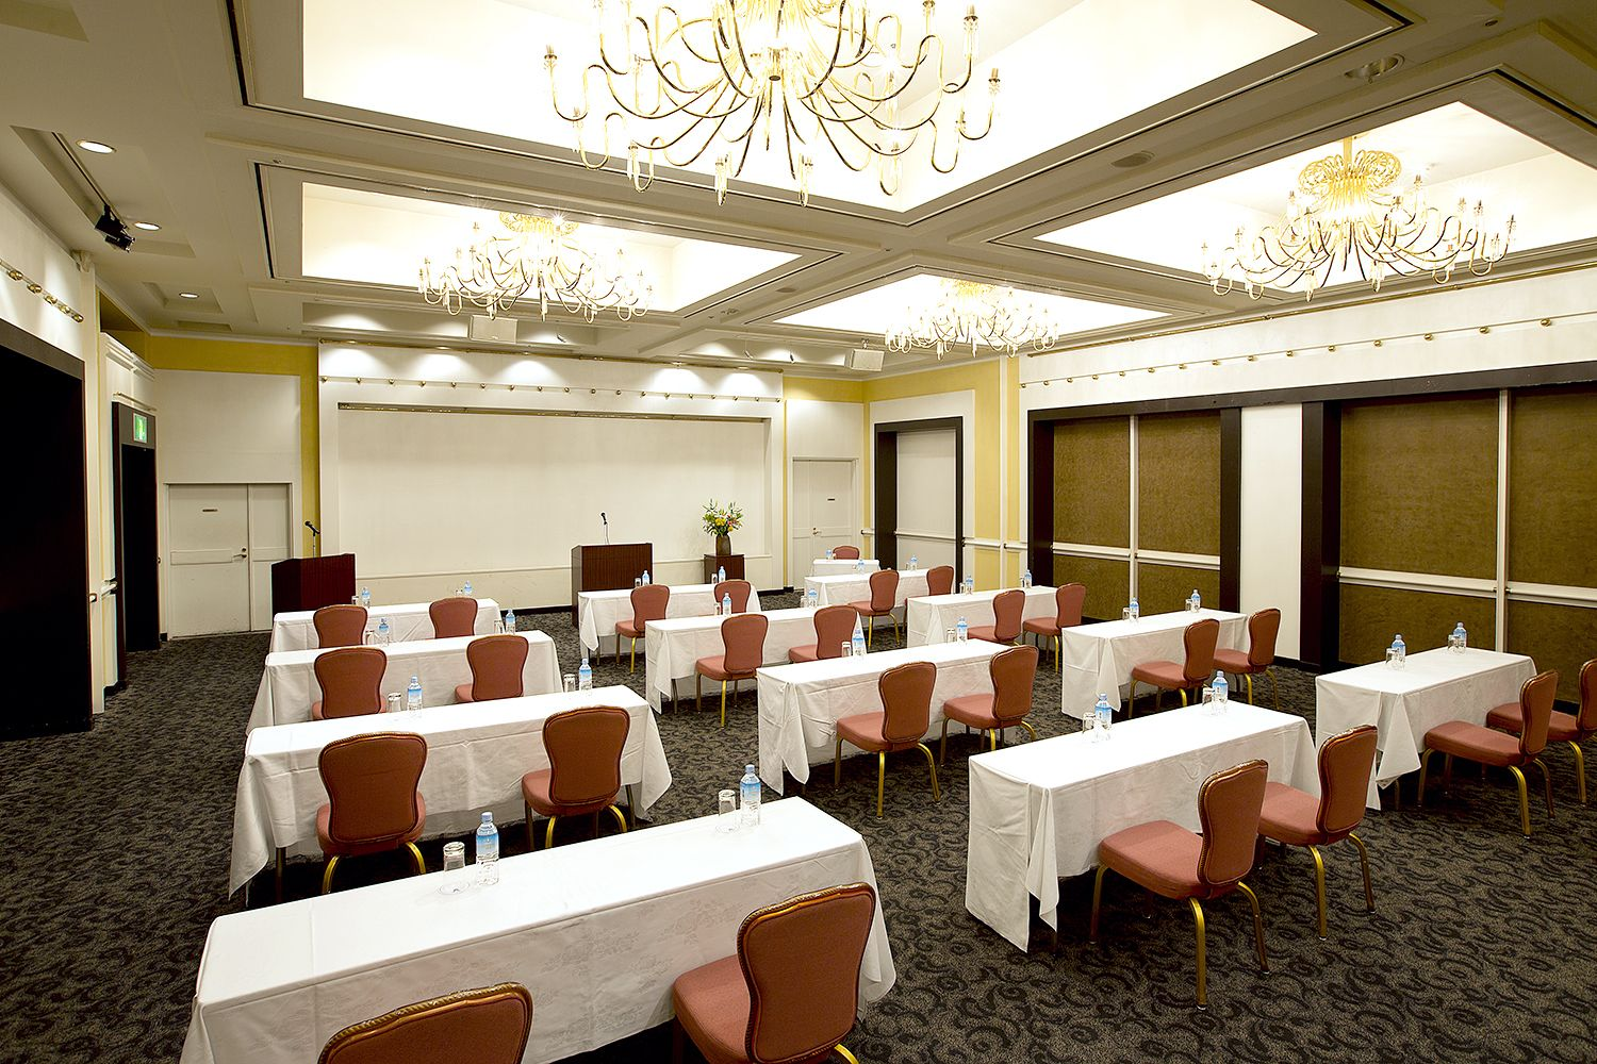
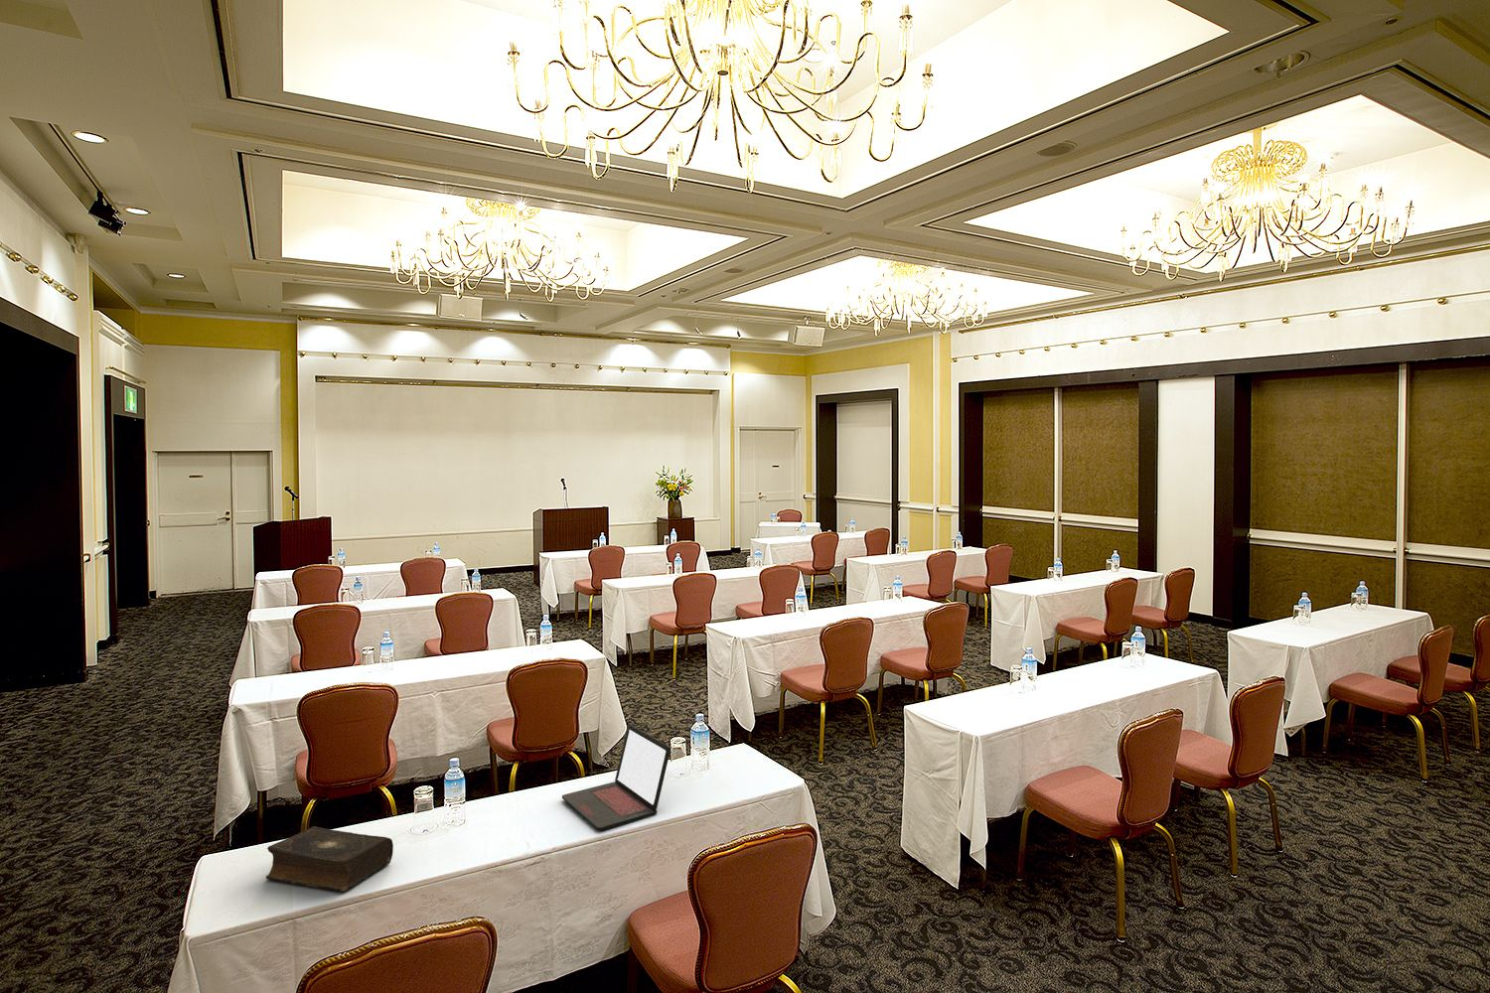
+ laptop [561,724,672,831]
+ book [265,826,395,893]
